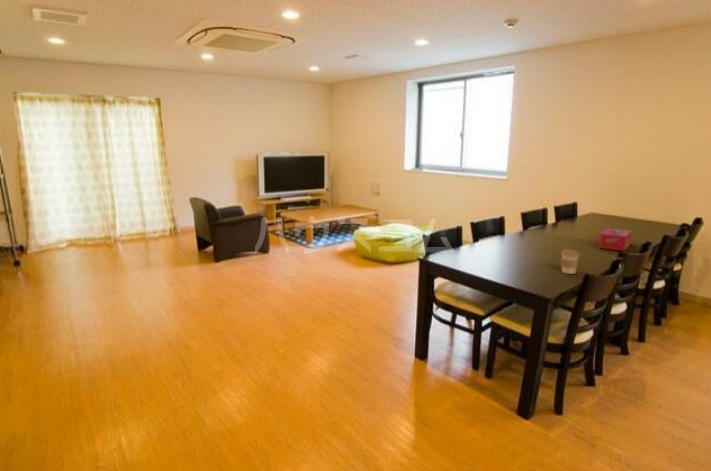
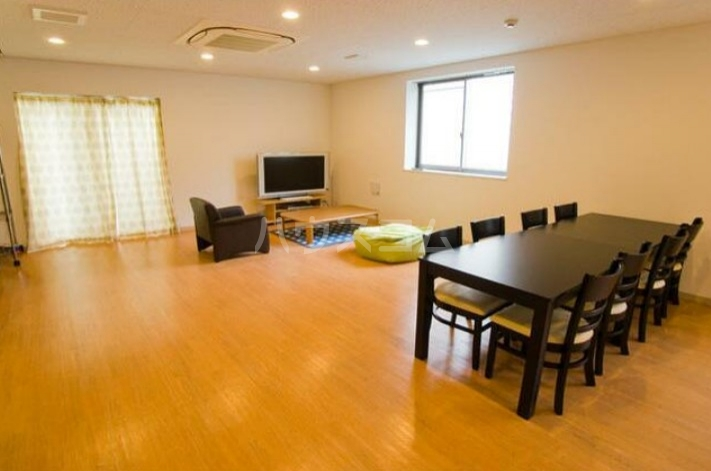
- tissue box [597,227,633,252]
- coffee cup [560,248,581,275]
